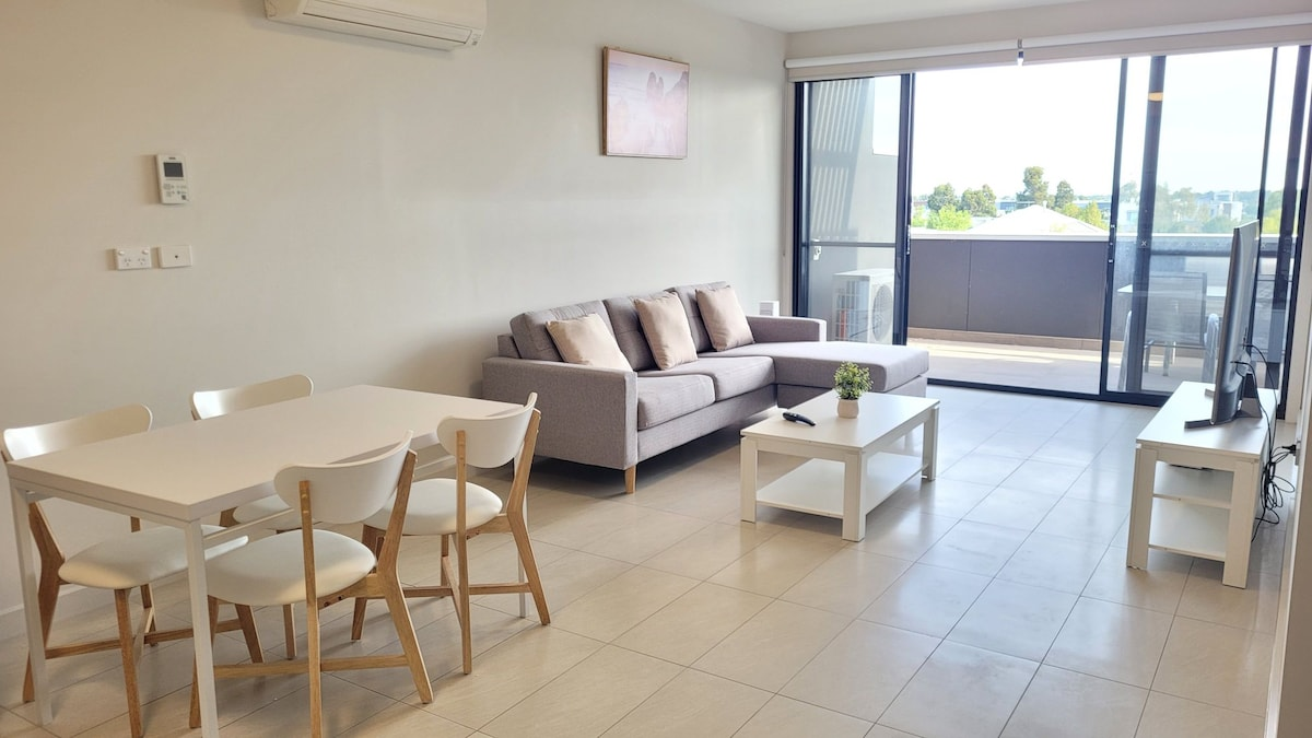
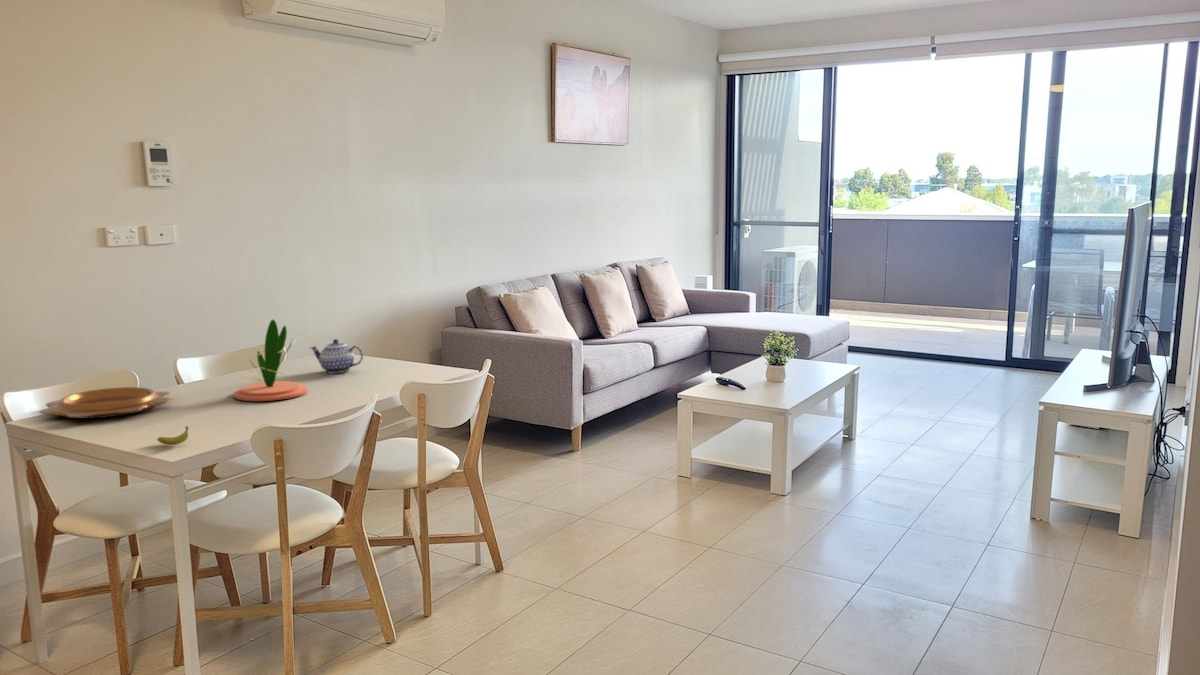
+ decorative bowl [39,386,172,420]
+ fruit [156,425,190,446]
+ plant [232,319,308,402]
+ teapot [310,338,364,374]
